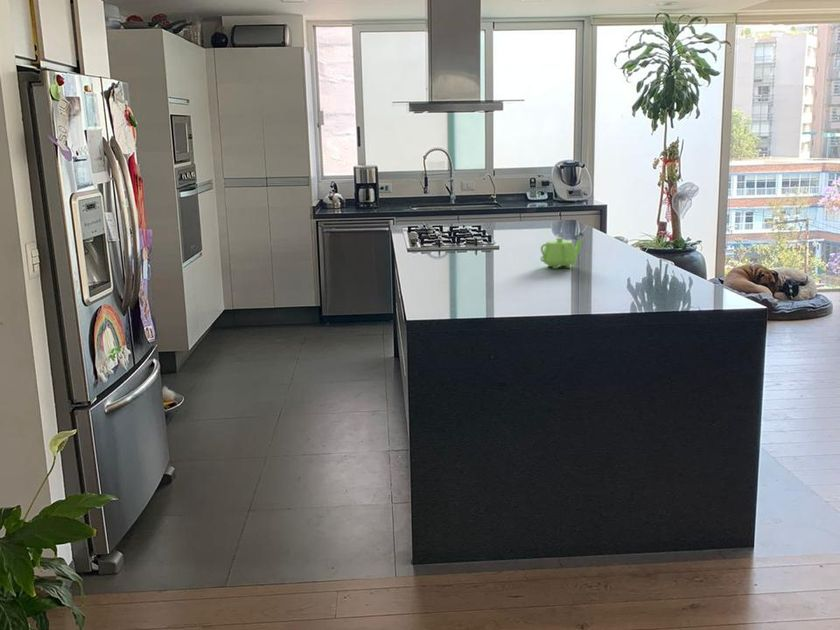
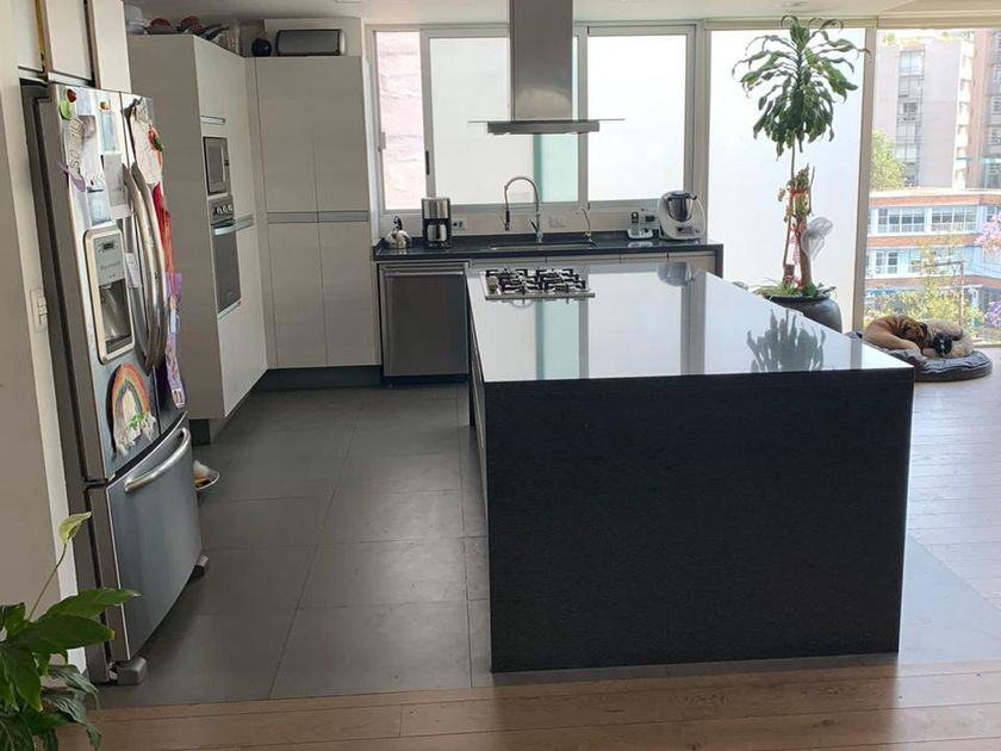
- teapot [539,237,585,270]
